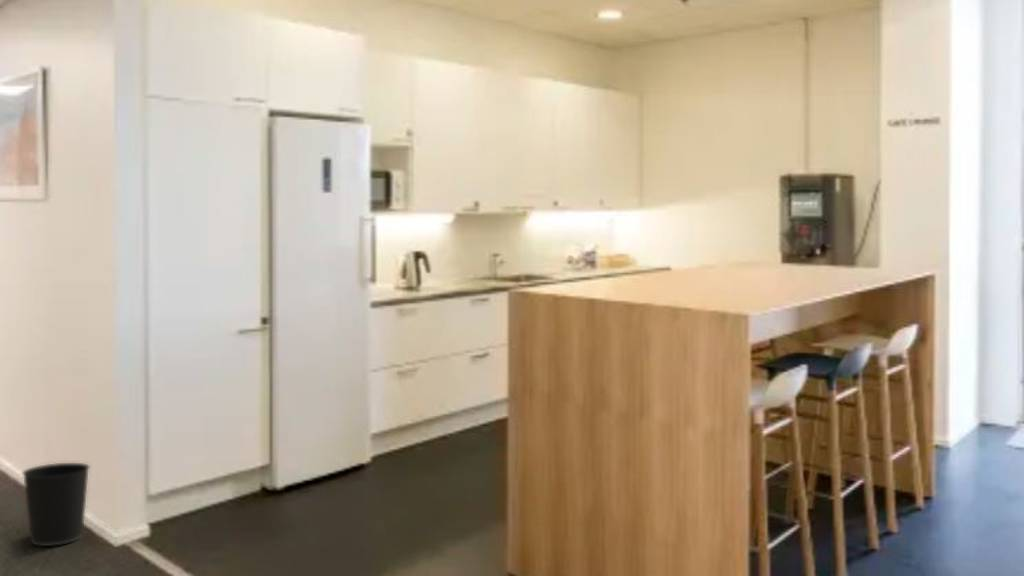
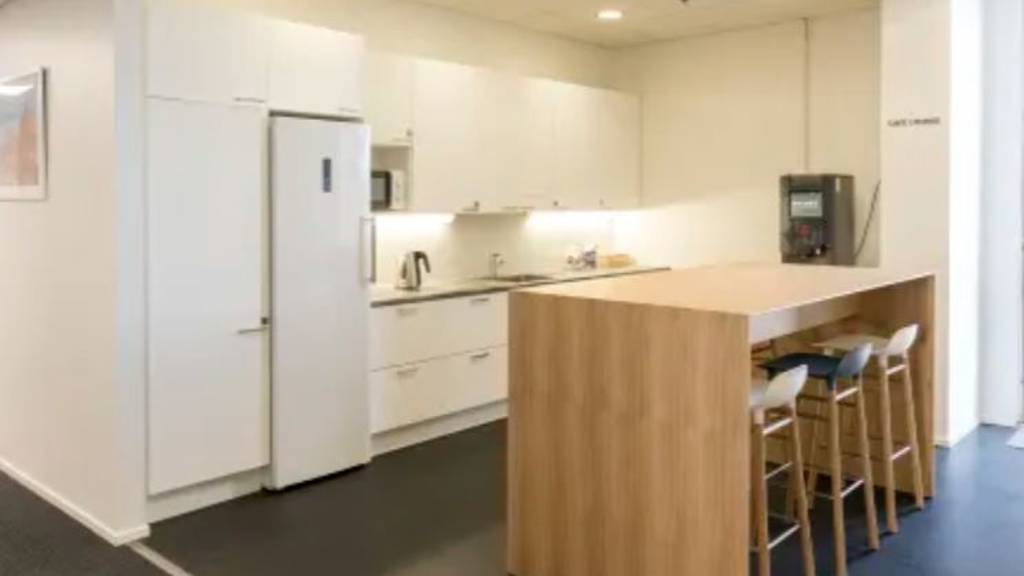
- wastebasket [21,462,91,547]
